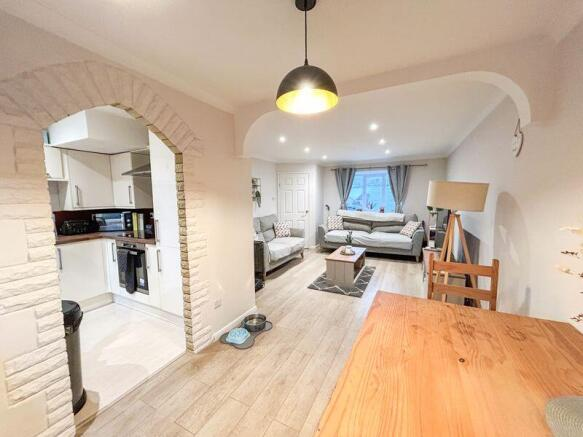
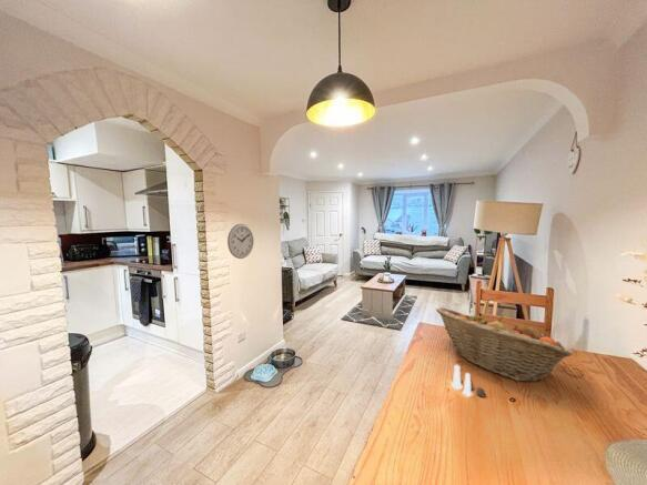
+ wall clock [226,223,255,260]
+ salt and pepper shaker set [449,364,487,398]
+ fruit basket [435,306,574,383]
